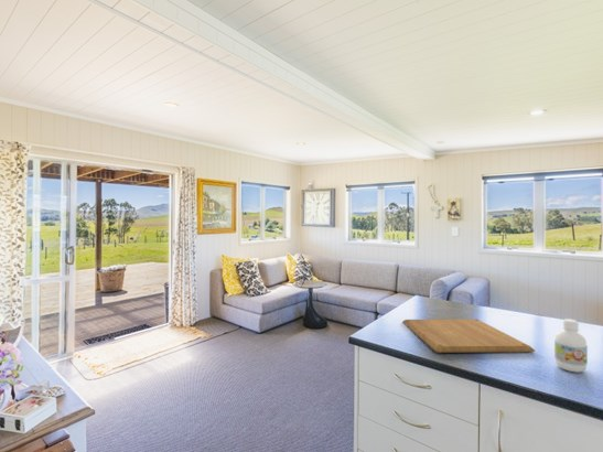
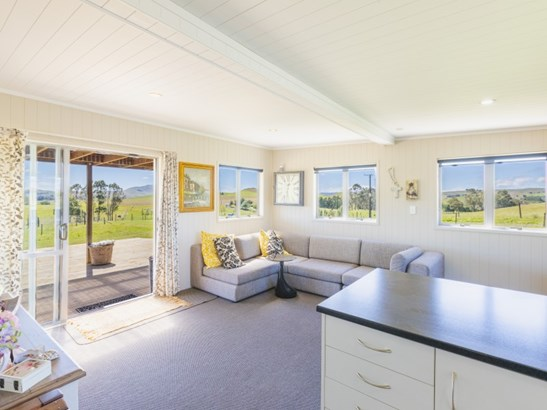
- bottle [553,318,589,374]
- chopping board [401,319,536,354]
